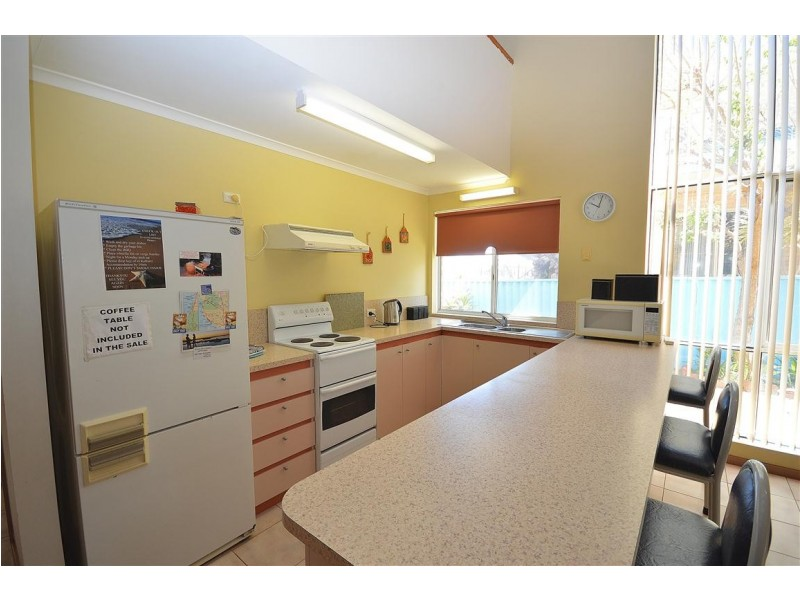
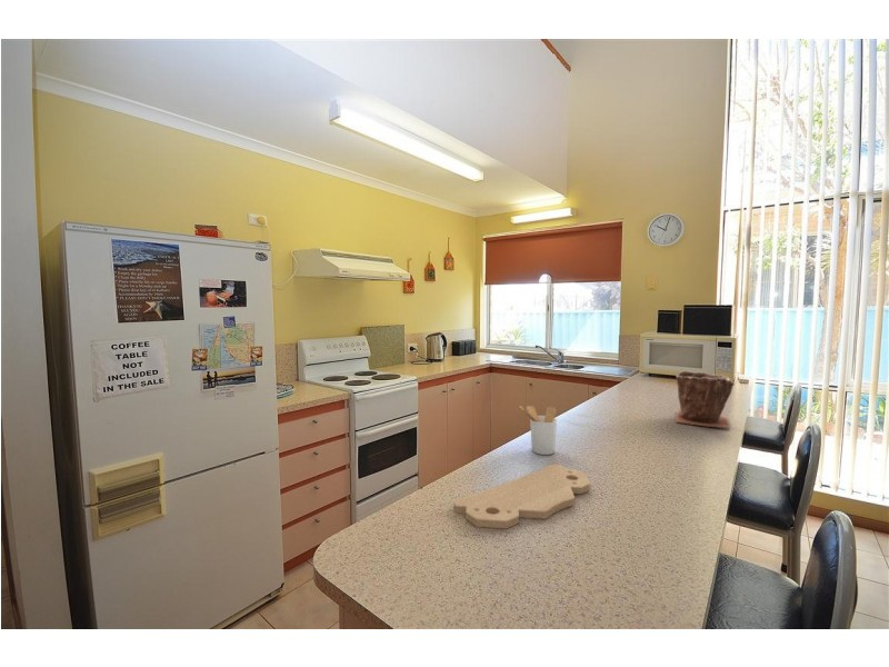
+ utensil holder [519,405,558,456]
+ plant pot [675,370,736,430]
+ cutting board [452,464,591,529]
